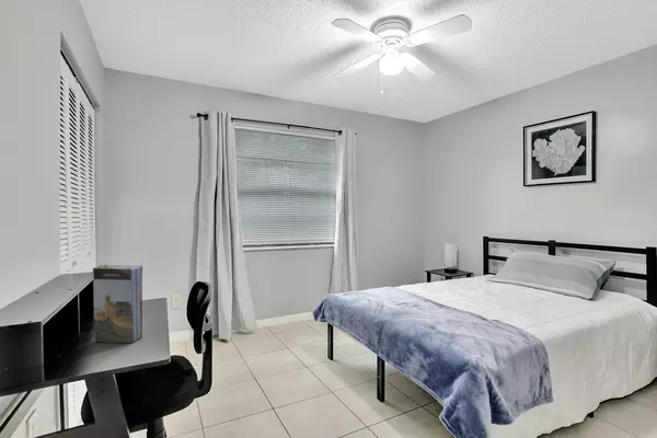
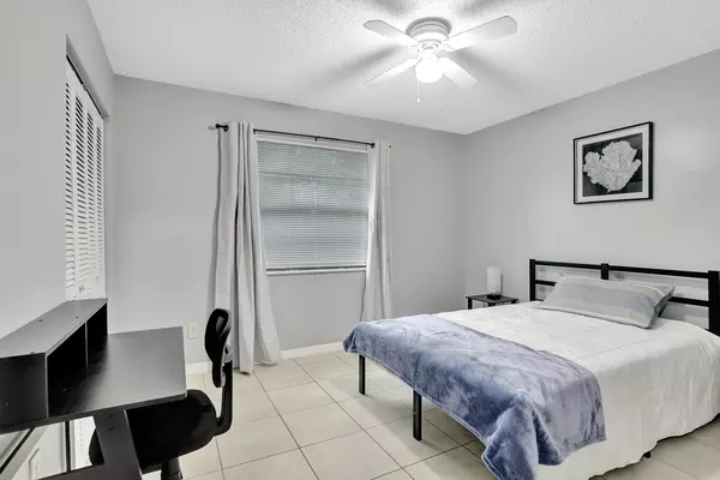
- book [92,264,143,344]
